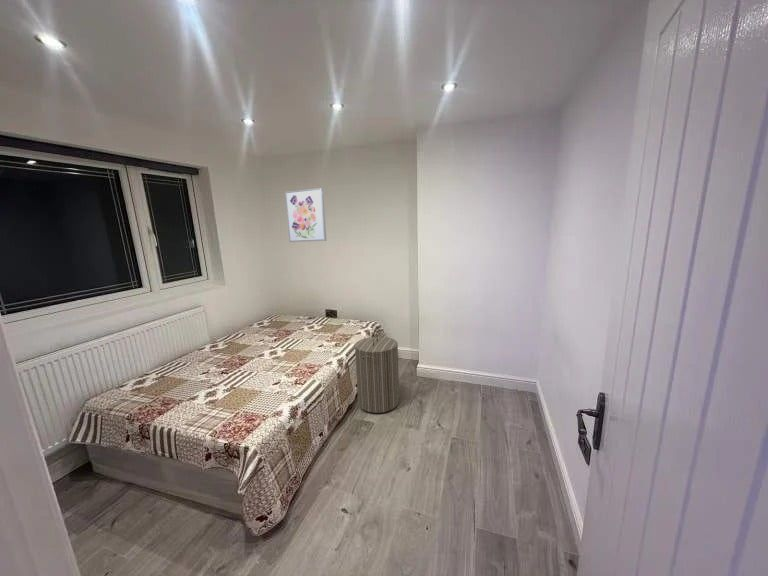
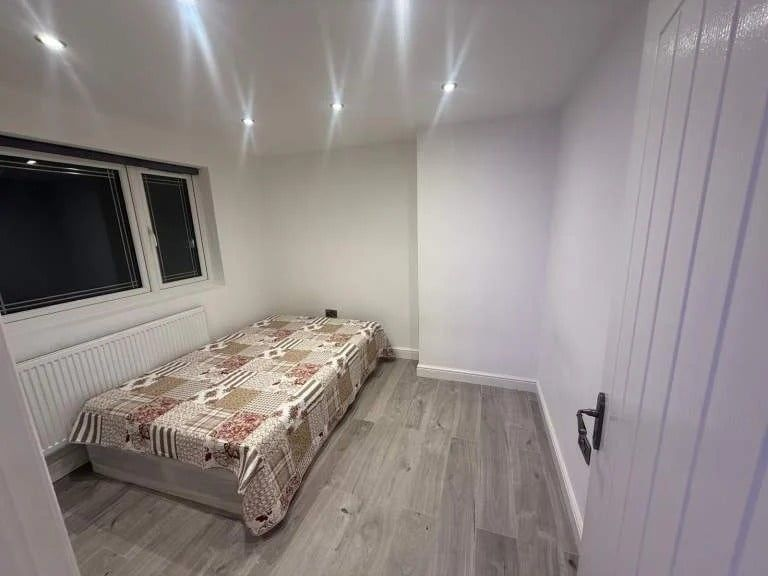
- laundry hamper [354,333,400,414]
- wall art [284,187,327,243]
